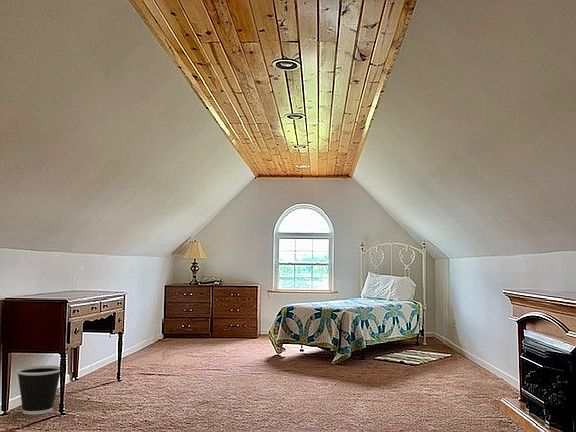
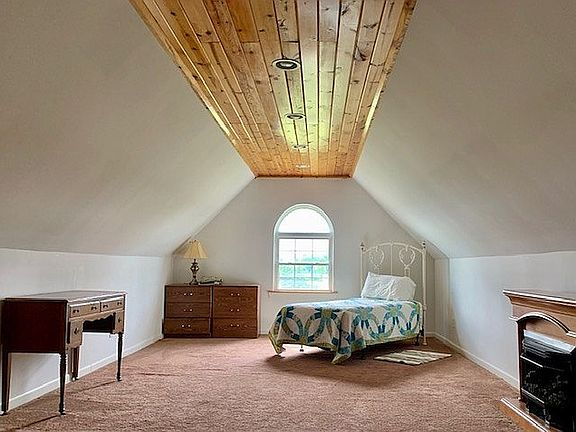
- wastebasket [16,364,61,416]
